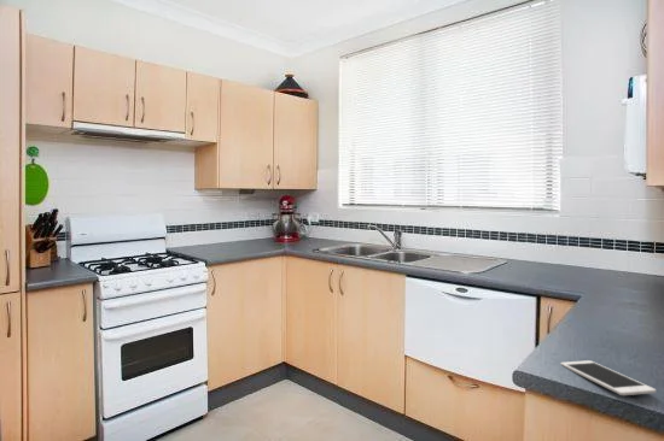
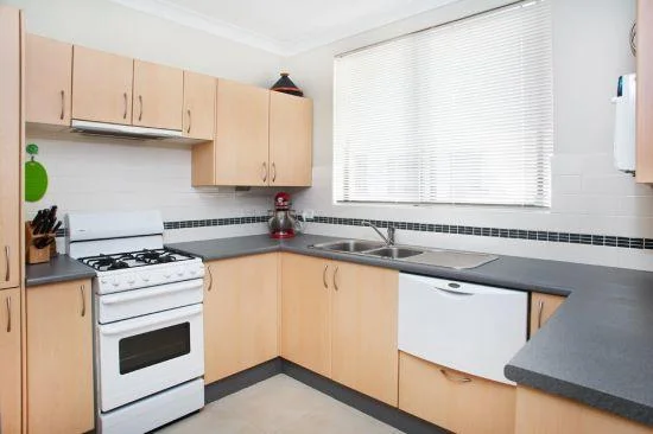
- cell phone [559,359,657,396]
